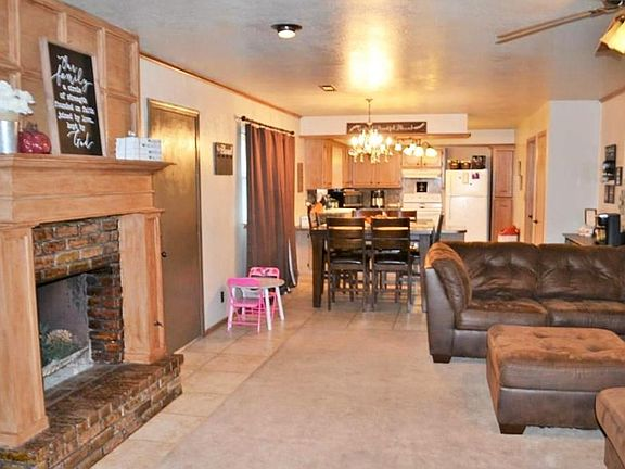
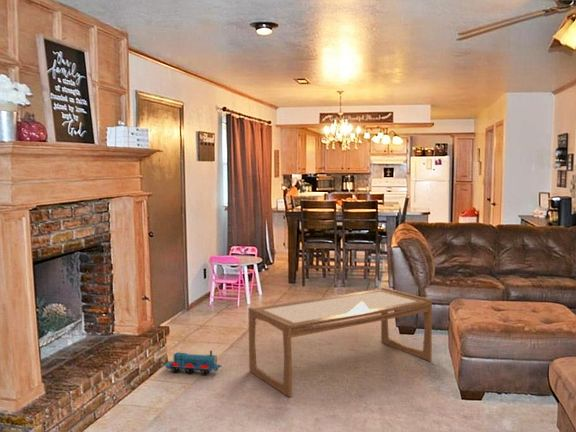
+ coffee table [247,286,433,398]
+ toy train [162,350,222,376]
